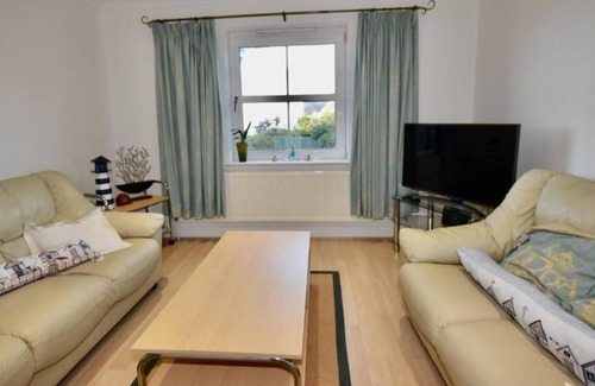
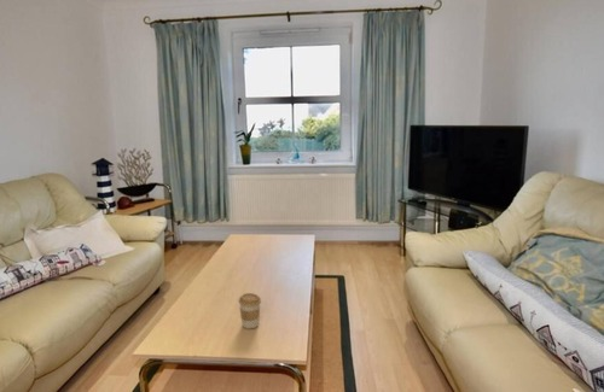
+ coffee cup [238,292,262,329]
